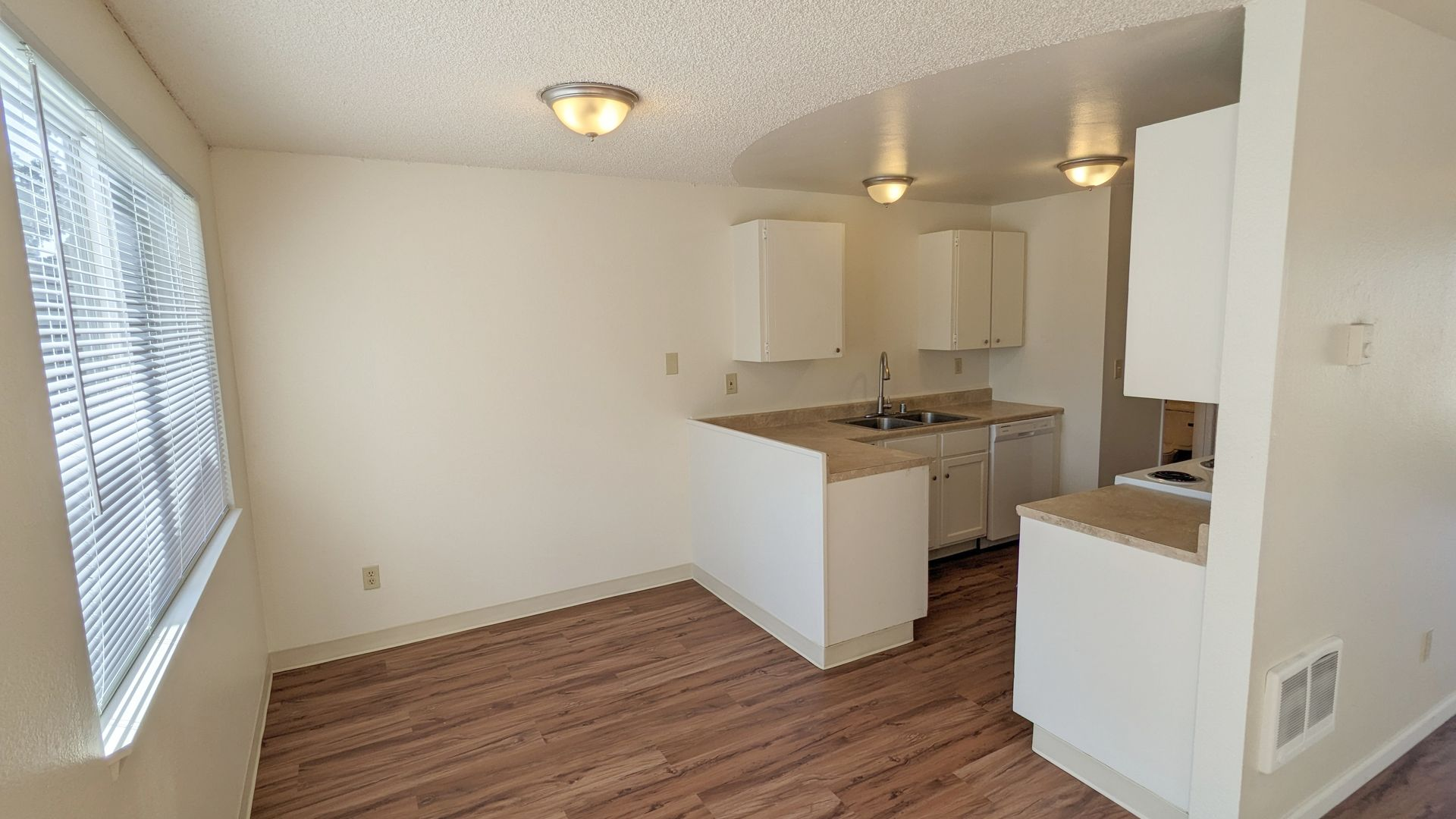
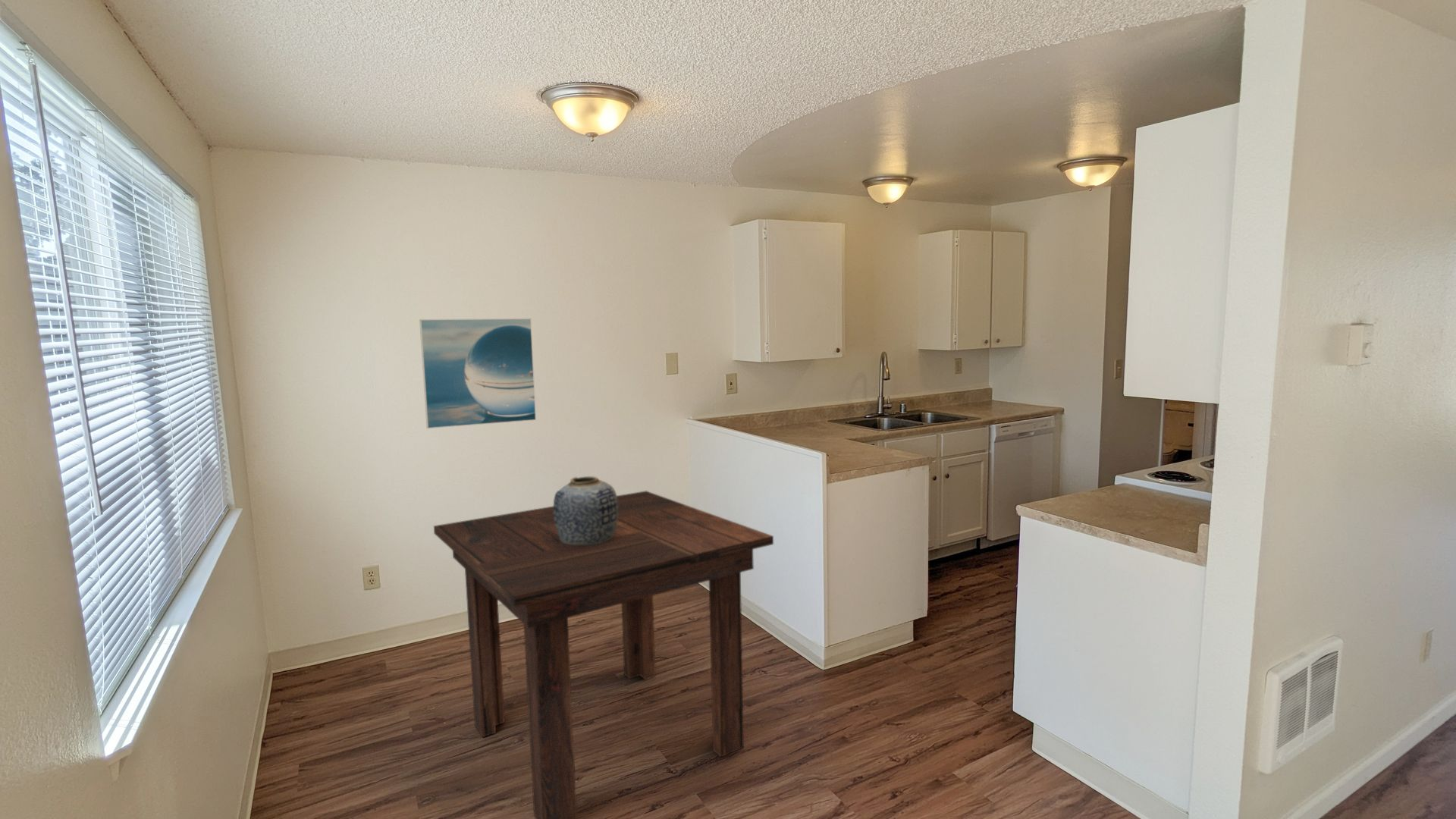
+ vase [553,475,618,545]
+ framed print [419,318,537,429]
+ dining table [433,490,774,819]
